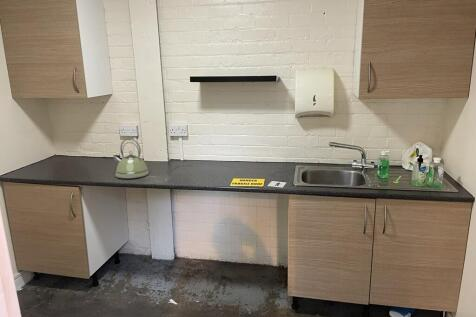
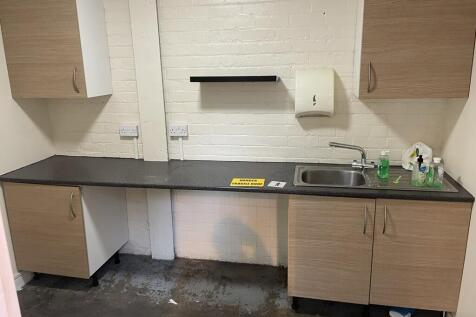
- kettle [112,137,150,179]
